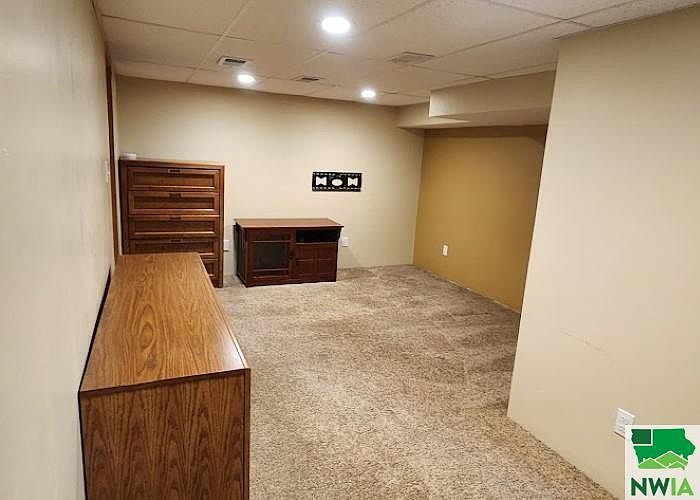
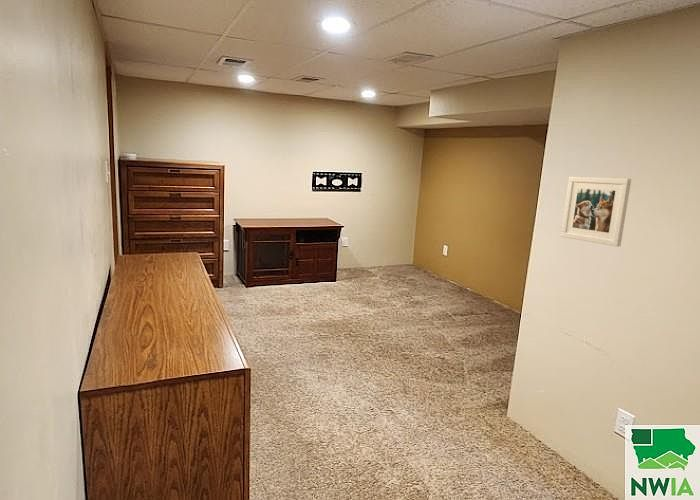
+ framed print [560,176,632,247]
